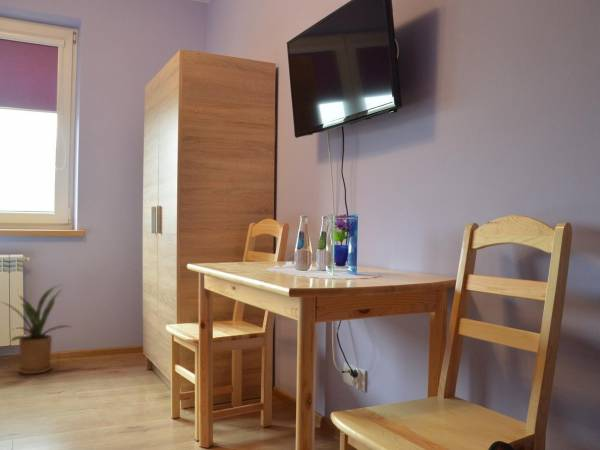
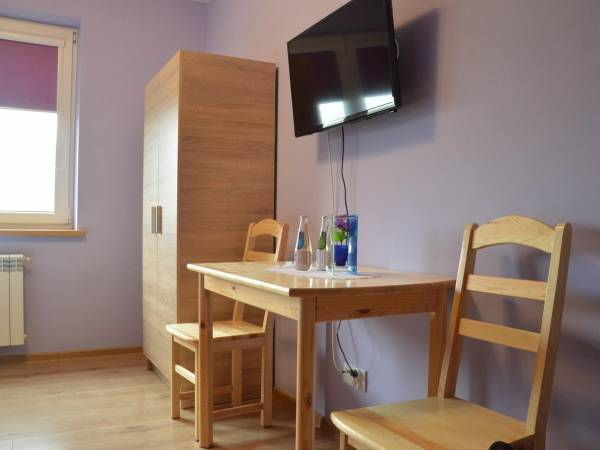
- house plant [0,283,72,375]
